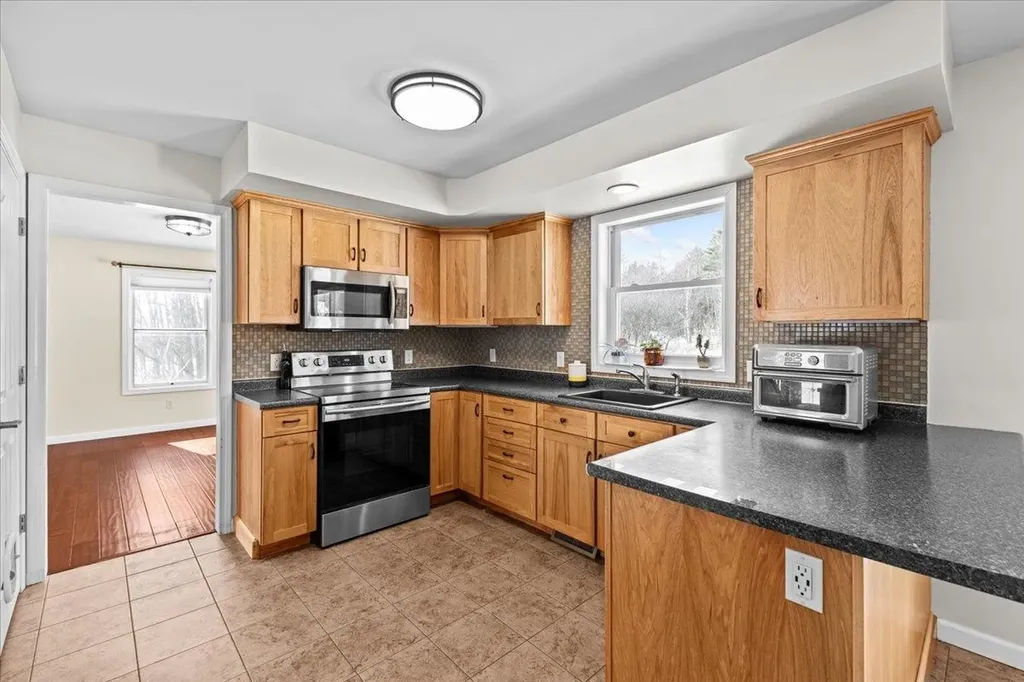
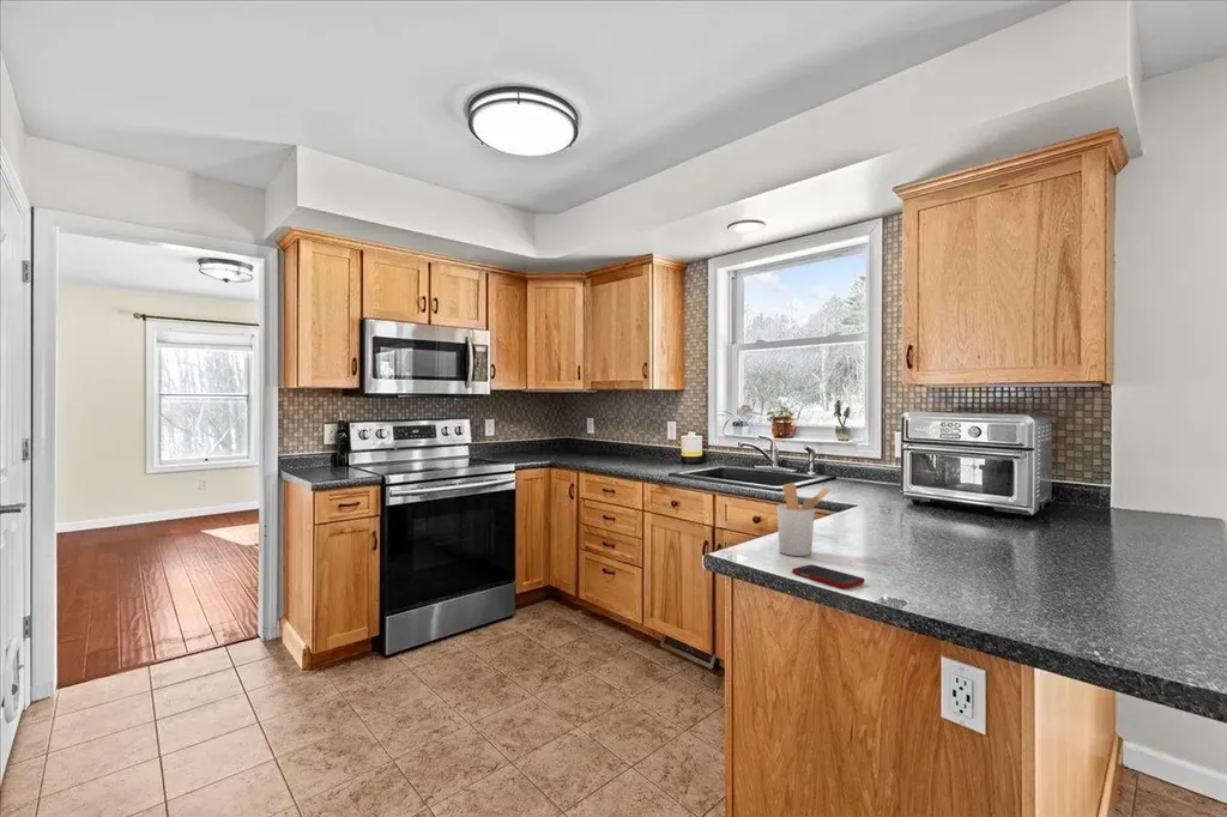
+ utensil holder [775,482,832,557]
+ cell phone [791,563,866,589]
